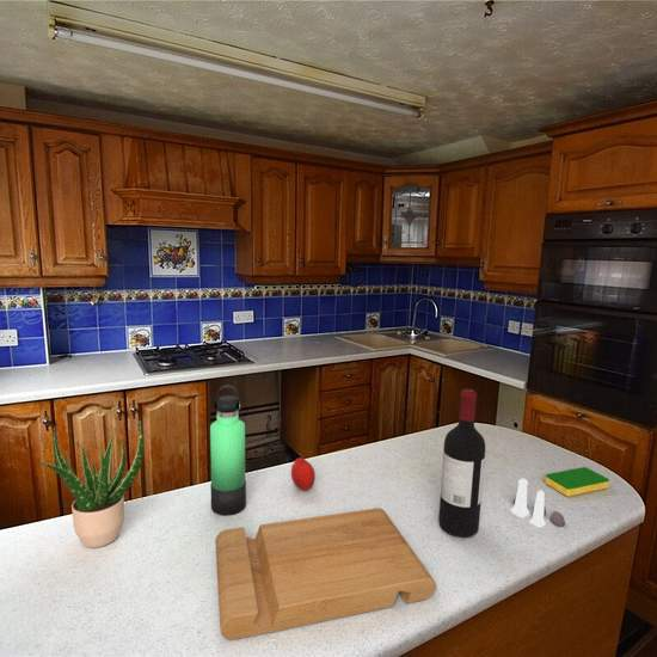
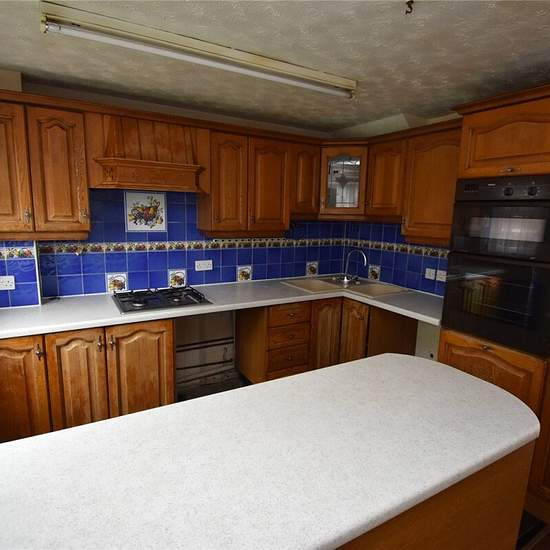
- cutting board [214,506,437,641]
- salt and pepper shaker set [510,478,566,528]
- apple [290,455,317,491]
- thermos bottle [209,383,247,516]
- wine bottle [437,388,486,539]
- dish sponge [544,466,610,497]
- potted plant [38,418,145,548]
